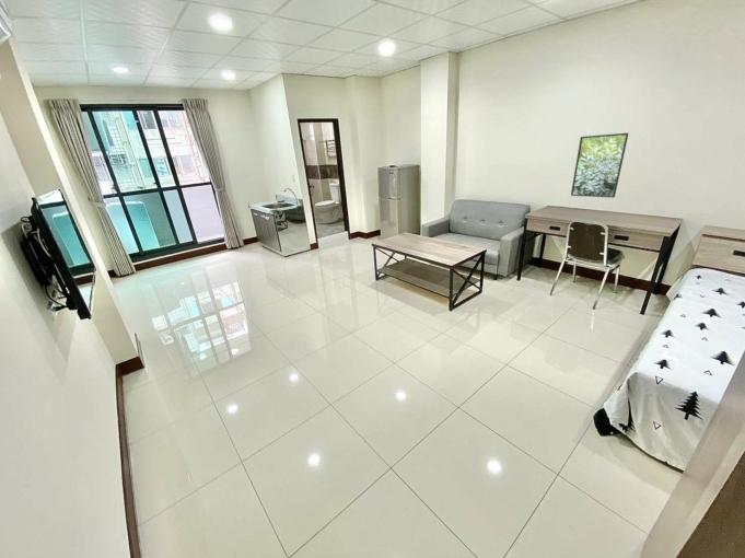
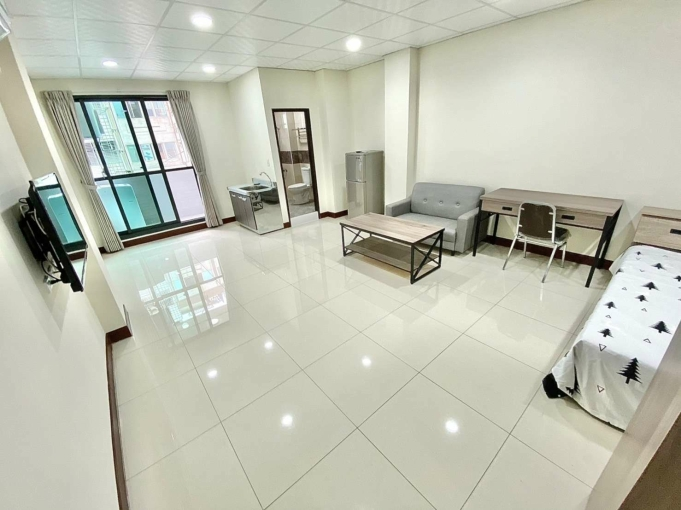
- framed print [570,132,629,199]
